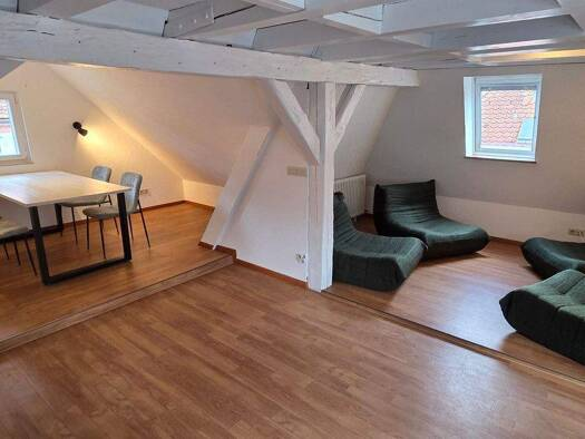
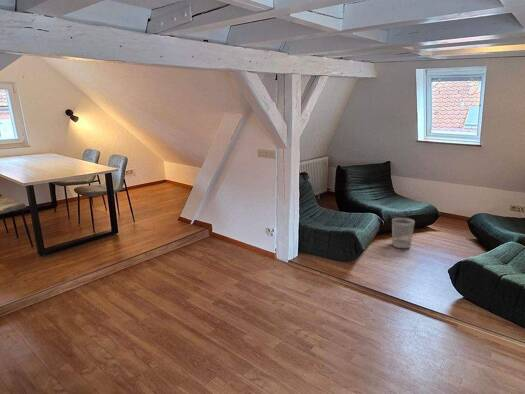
+ wastebasket [391,217,416,249]
